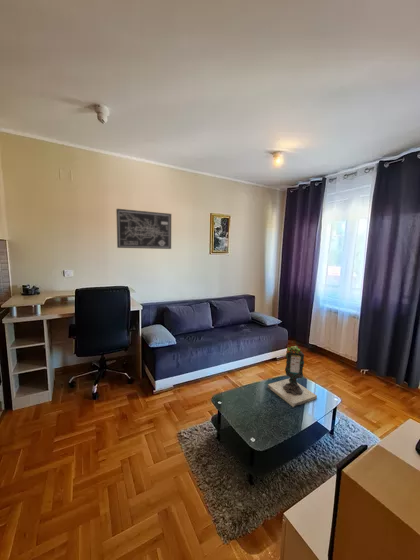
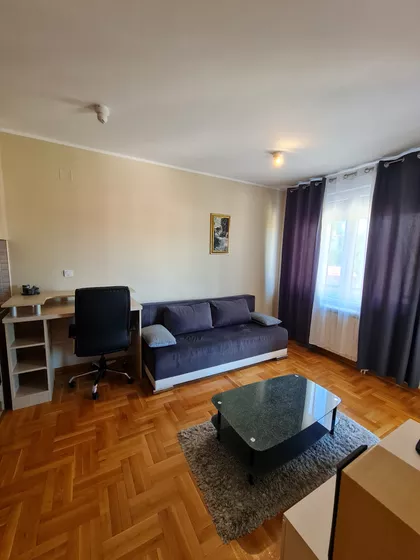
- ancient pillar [267,341,318,408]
- wall art [115,208,172,250]
